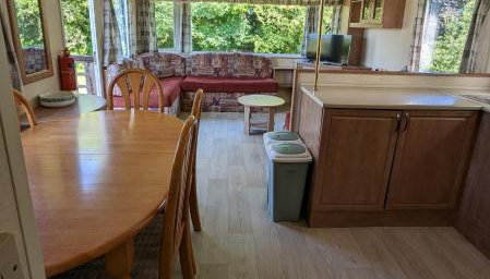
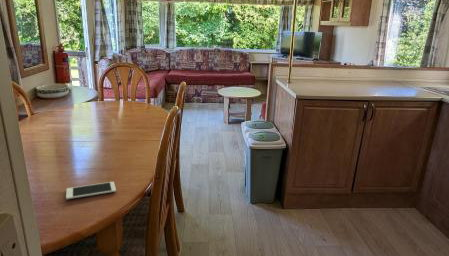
+ cell phone [65,181,117,200]
